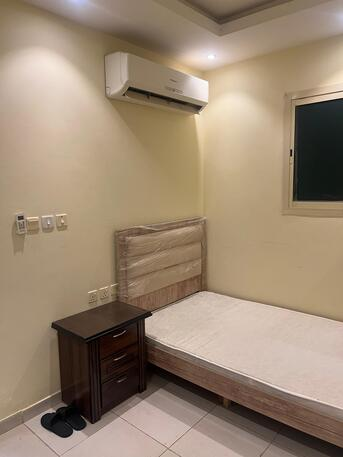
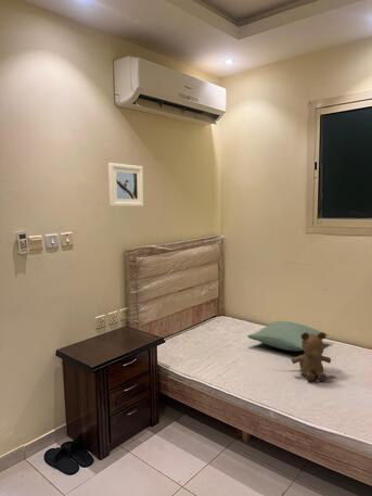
+ pillow [246,320,330,352]
+ teddy bear [291,331,332,382]
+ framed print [107,162,144,207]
